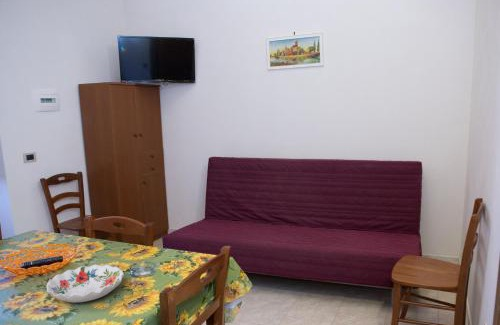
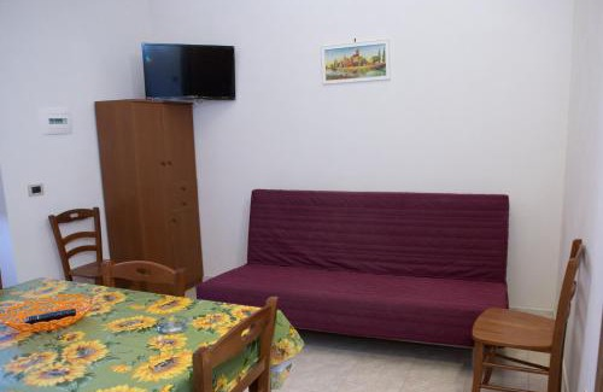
- decorative bowl [45,263,125,303]
